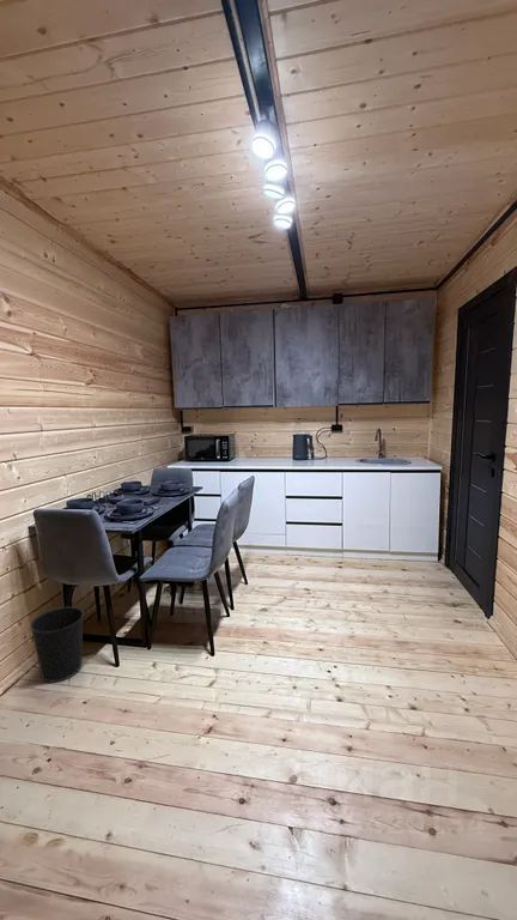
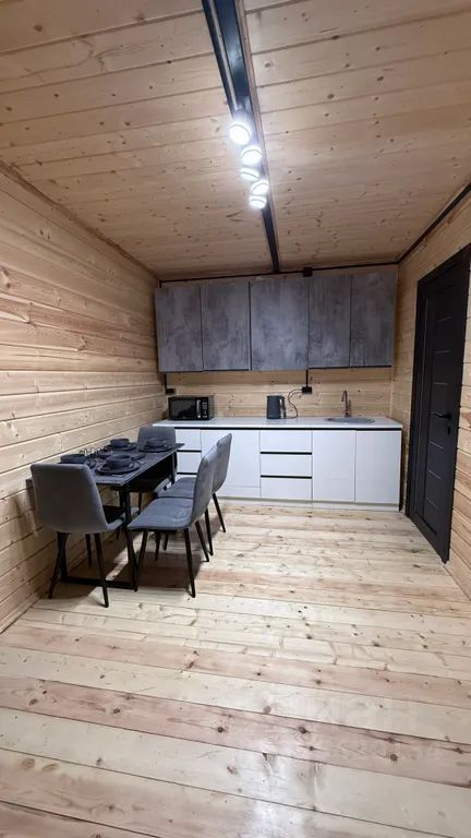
- wastebasket [29,606,85,684]
